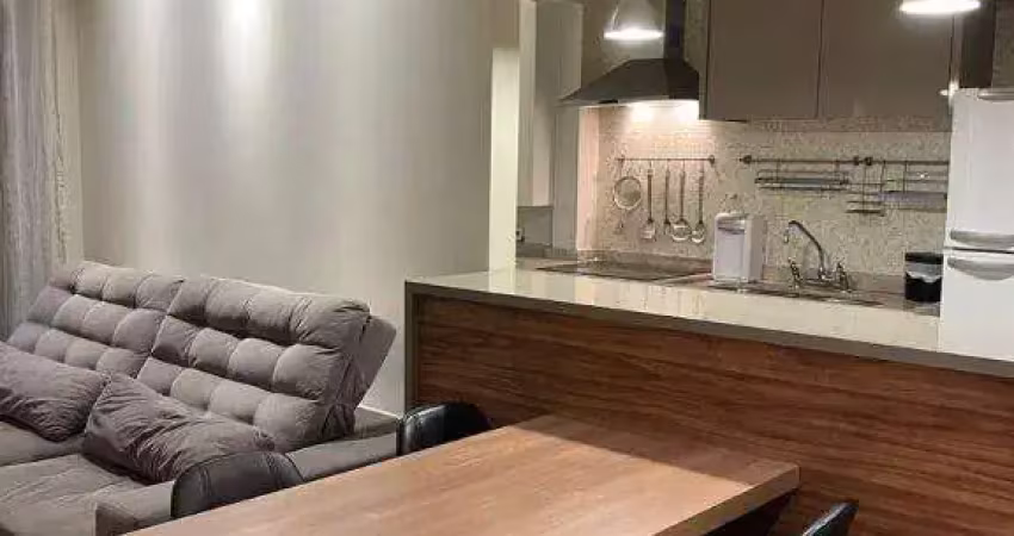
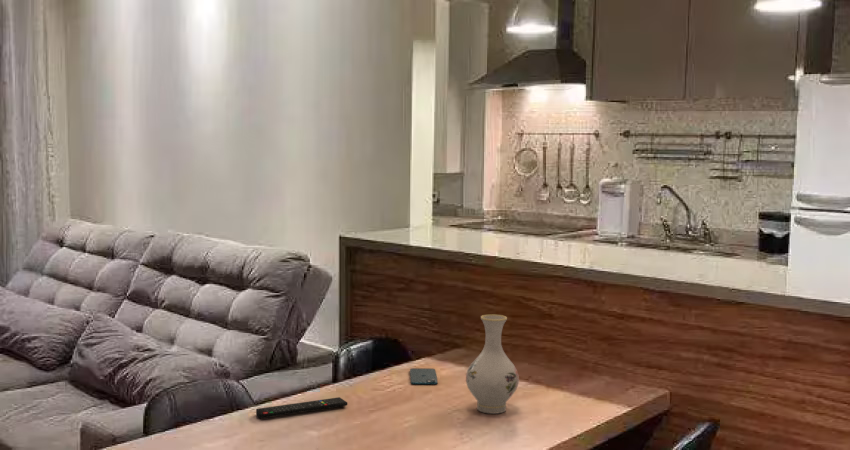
+ remote control [255,396,348,419]
+ smartphone [409,367,439,385]
+ vase [465,314,520,415]
